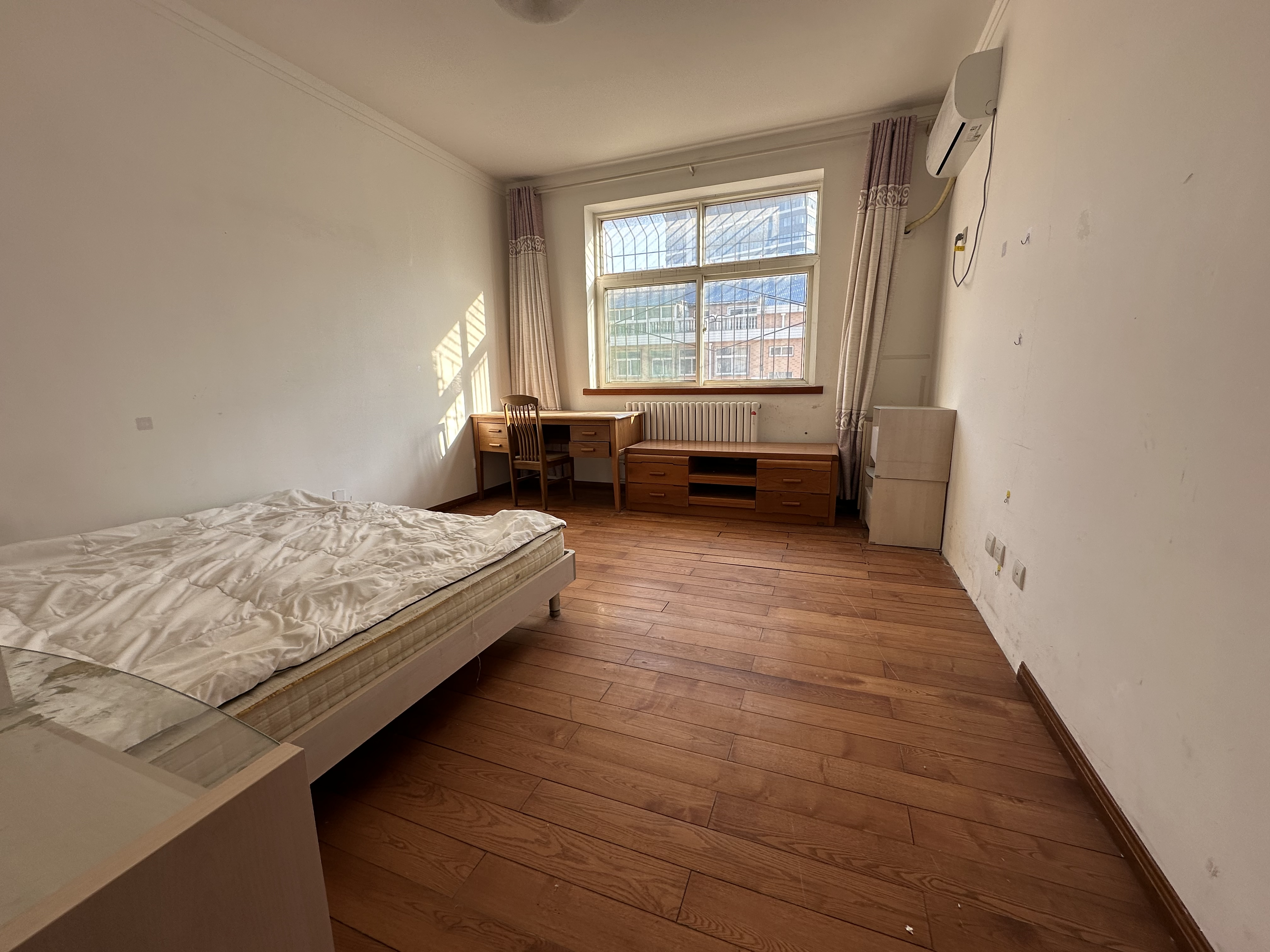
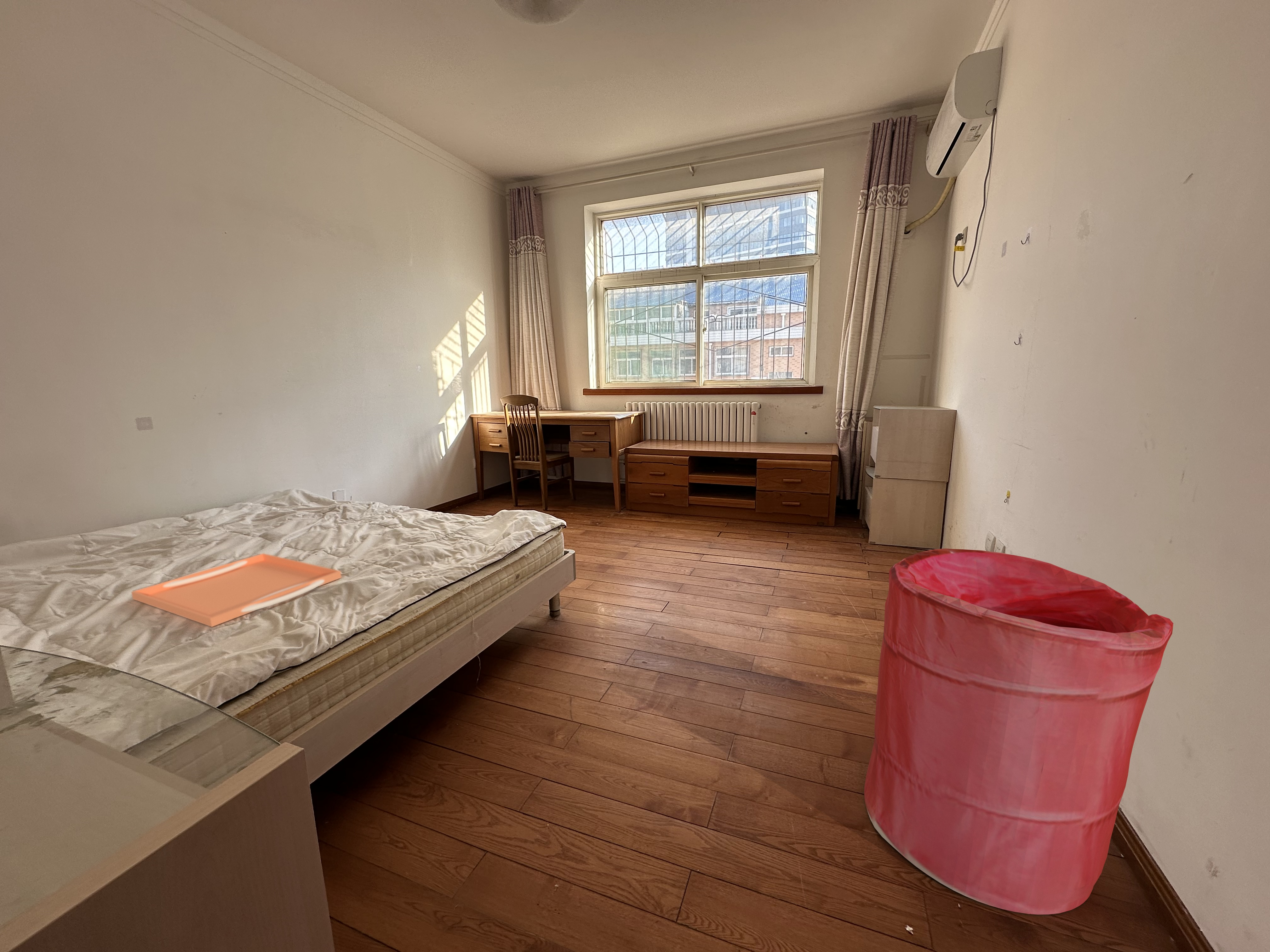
+ serving tray [131,553,342,627]
+ laundry hamper [864,548,1174,915]
